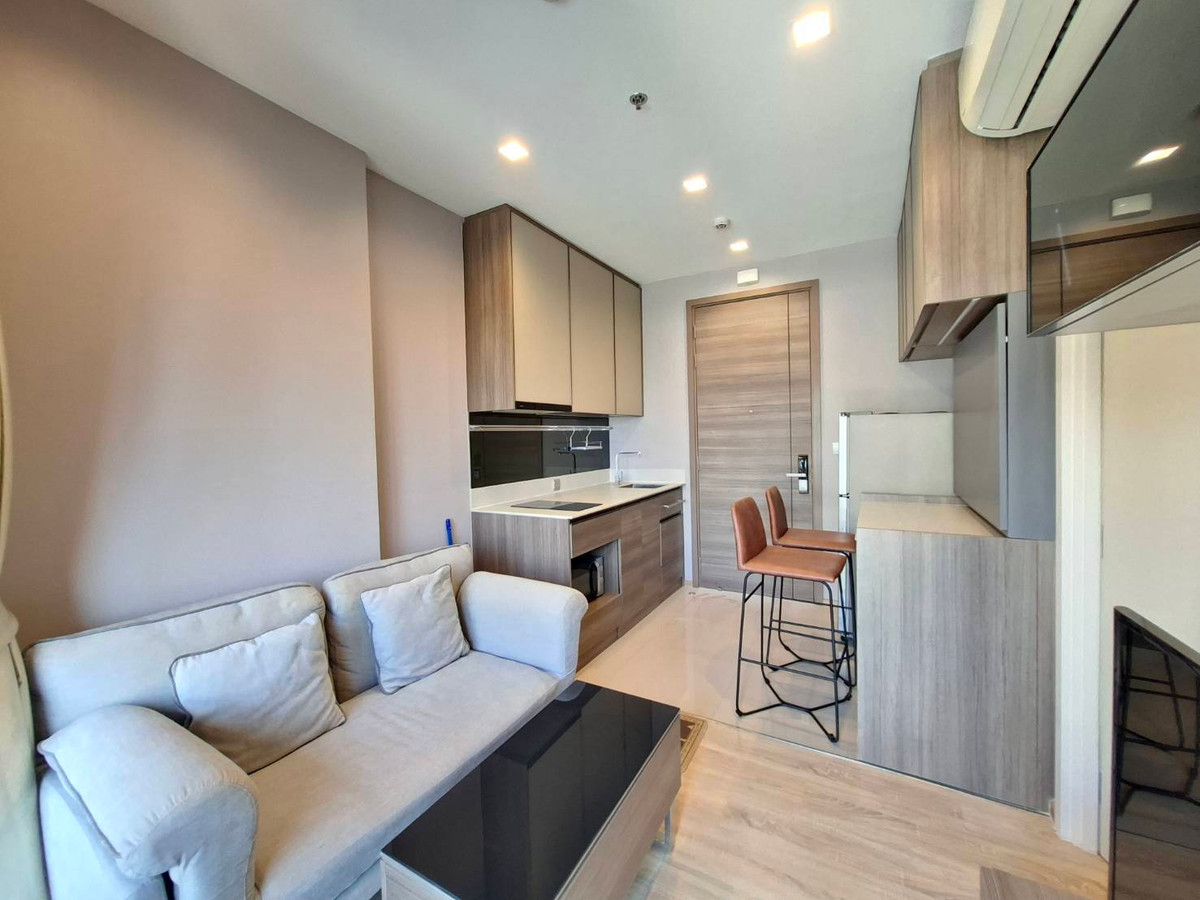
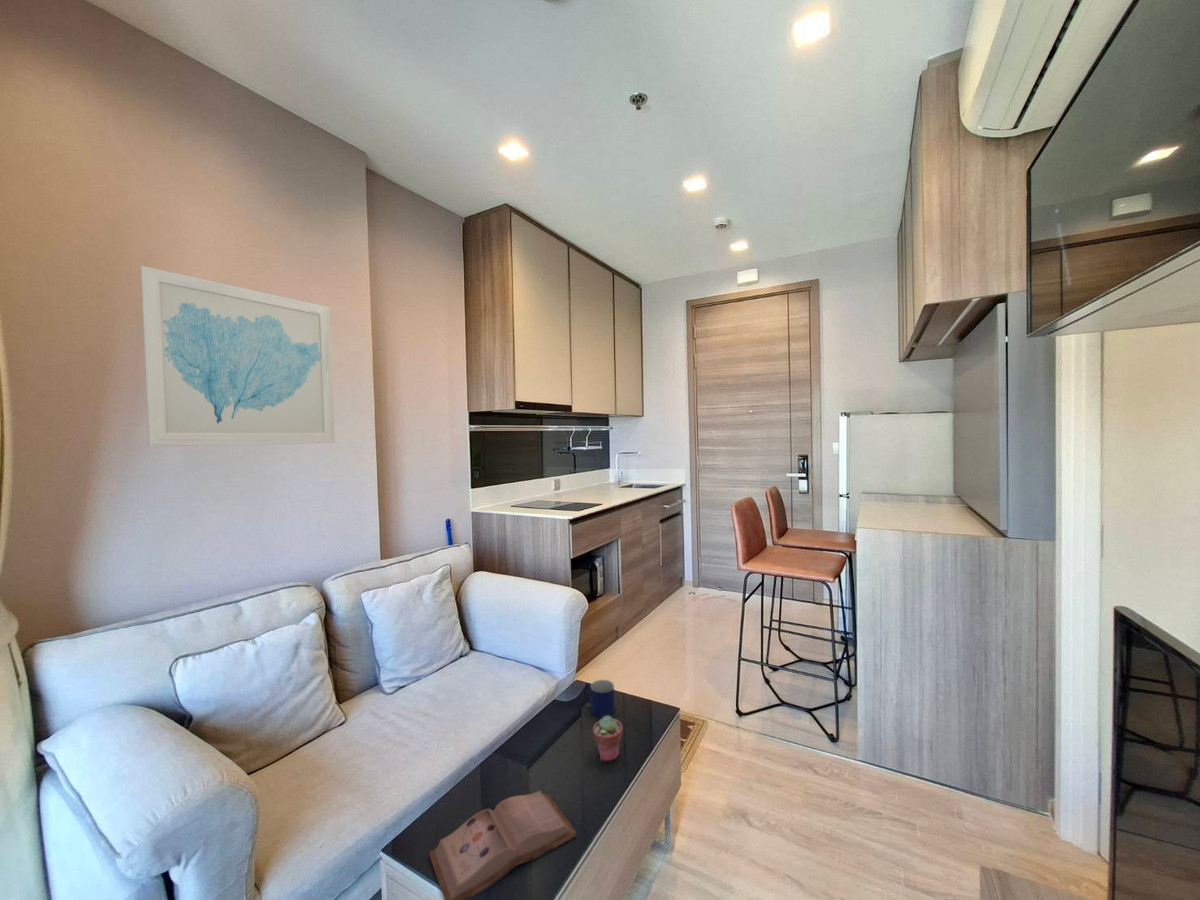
+ potted succulent [592,715,624,762]
+ mug [583,679,616,718]
+ wall art [139,265,336,447]
+ hardback book [429,789,577,900]
